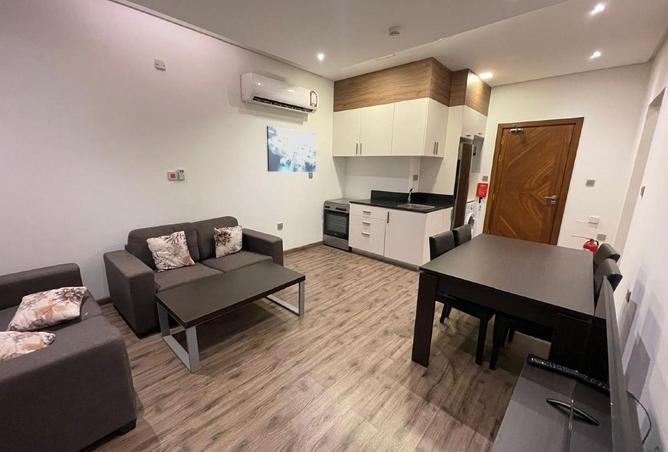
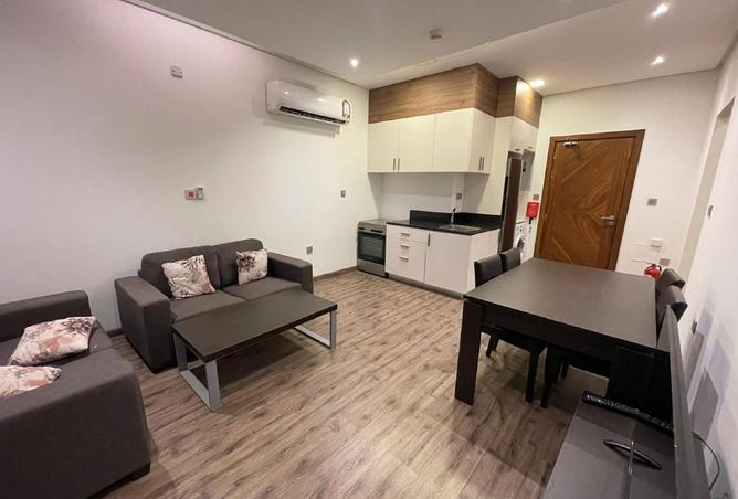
- wall art [266,125,317,173]
